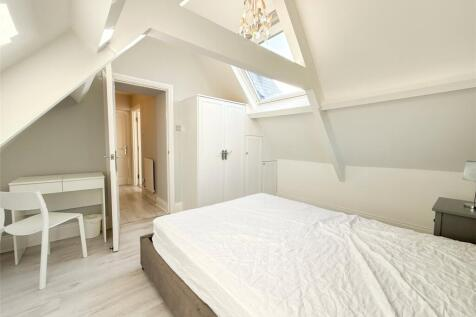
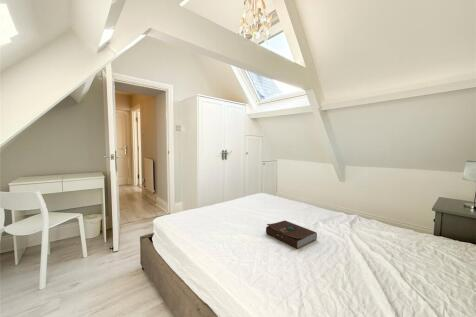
+ book [265,219,318,249]
